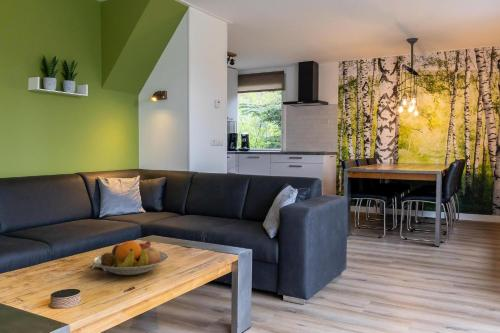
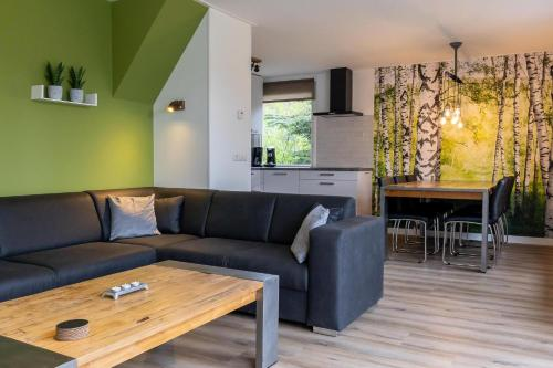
- fruit bowl [92,239,170,276]
